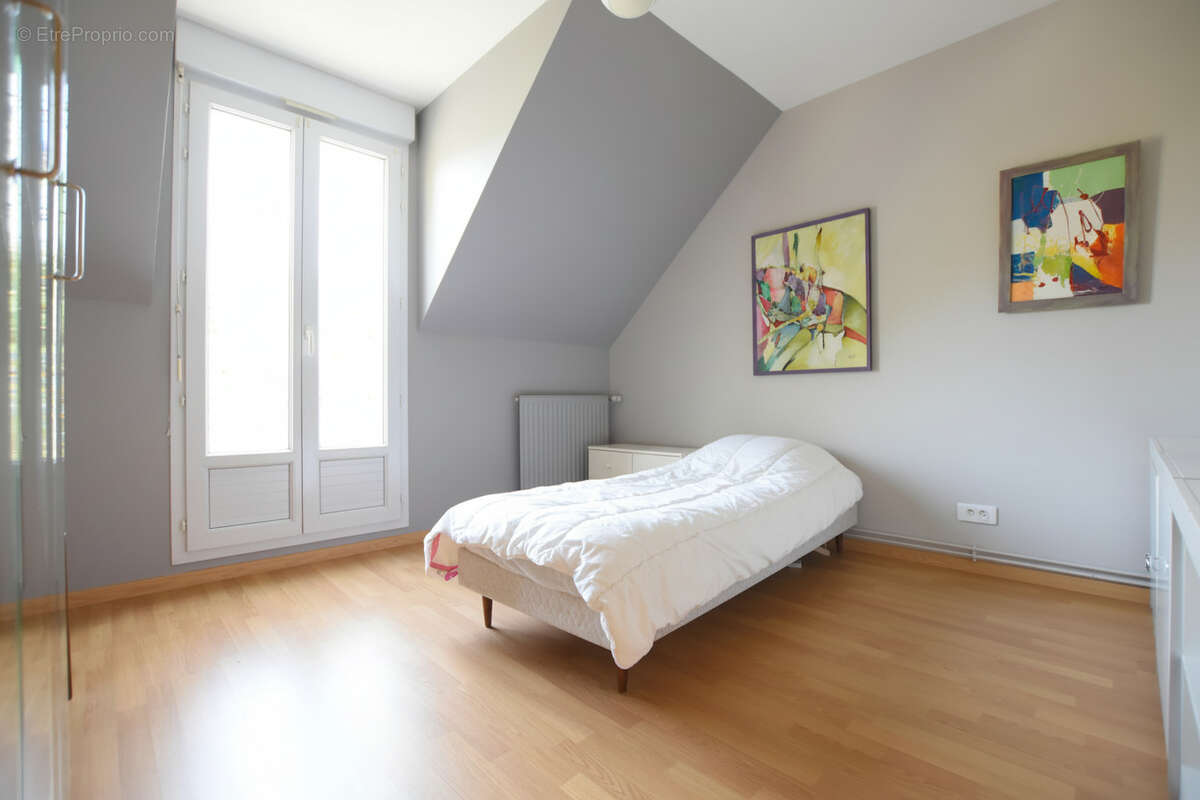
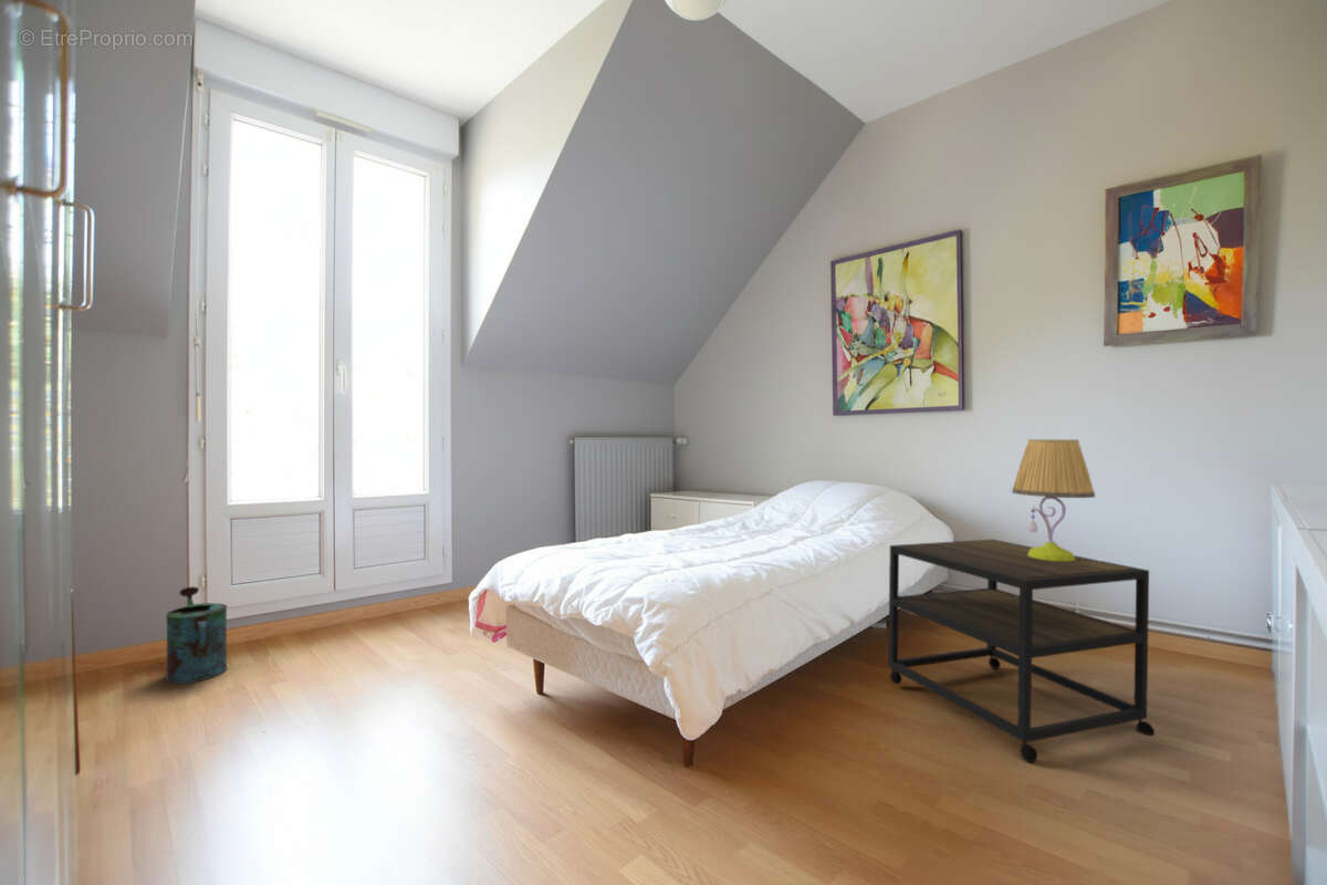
+ side table [887,538,1156,763]
+ table lamp [1011,438,1096,561]
+ watering can [165,585,228,685]
